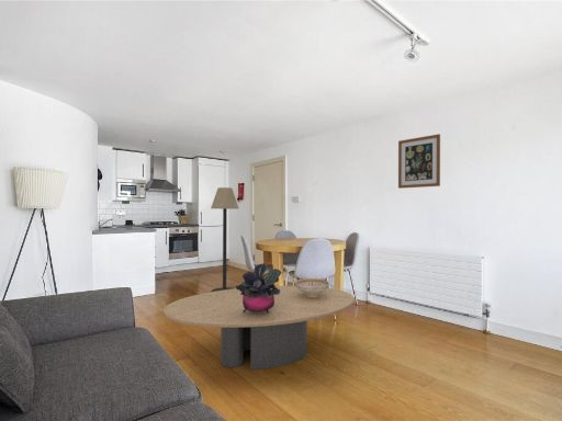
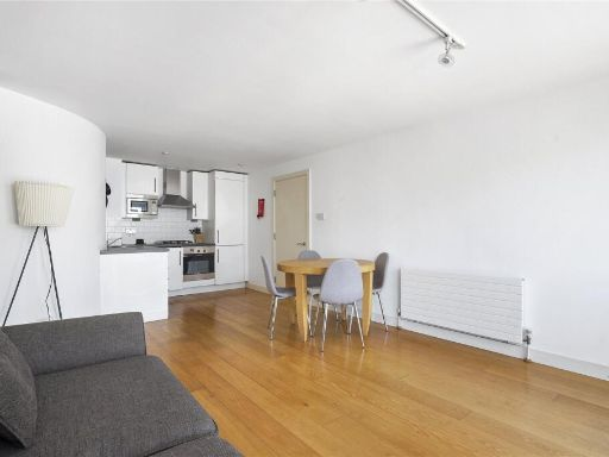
- floor lamp [210,186,239,292]
- decorative bowl [294,277,330,297]
- potted plant [235,262,282,314]
- wall art [397,133,441,190]
- coffee table [162,285,356,371]
